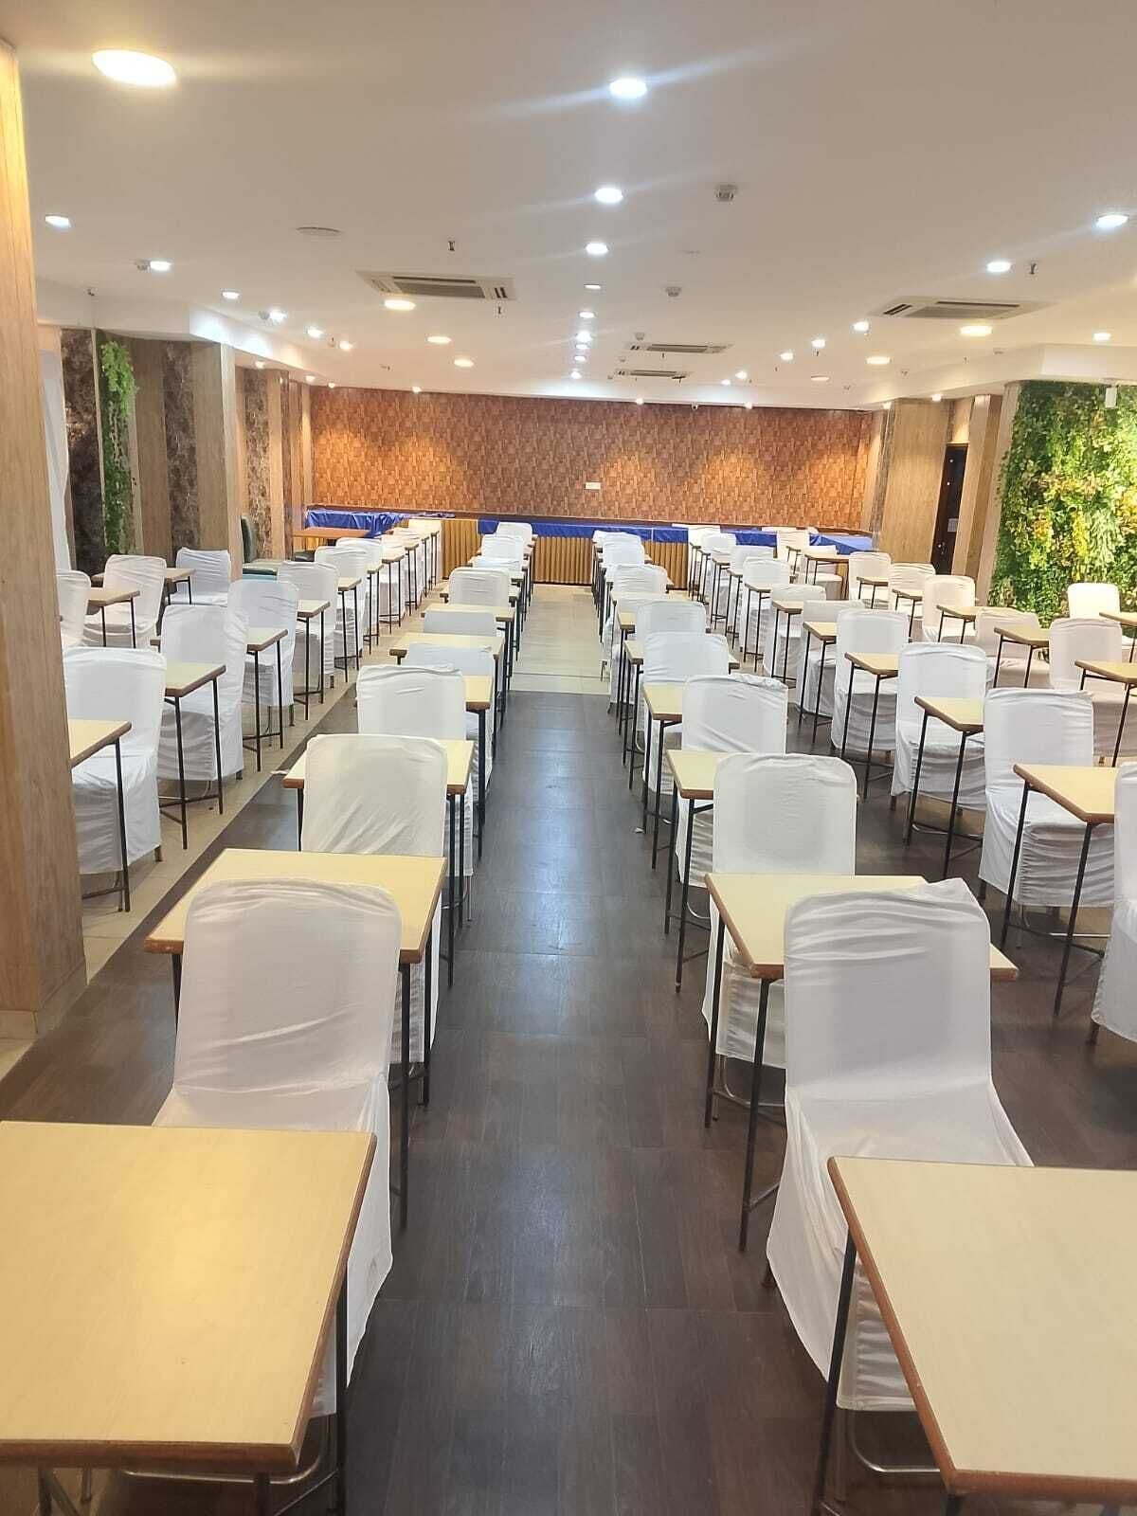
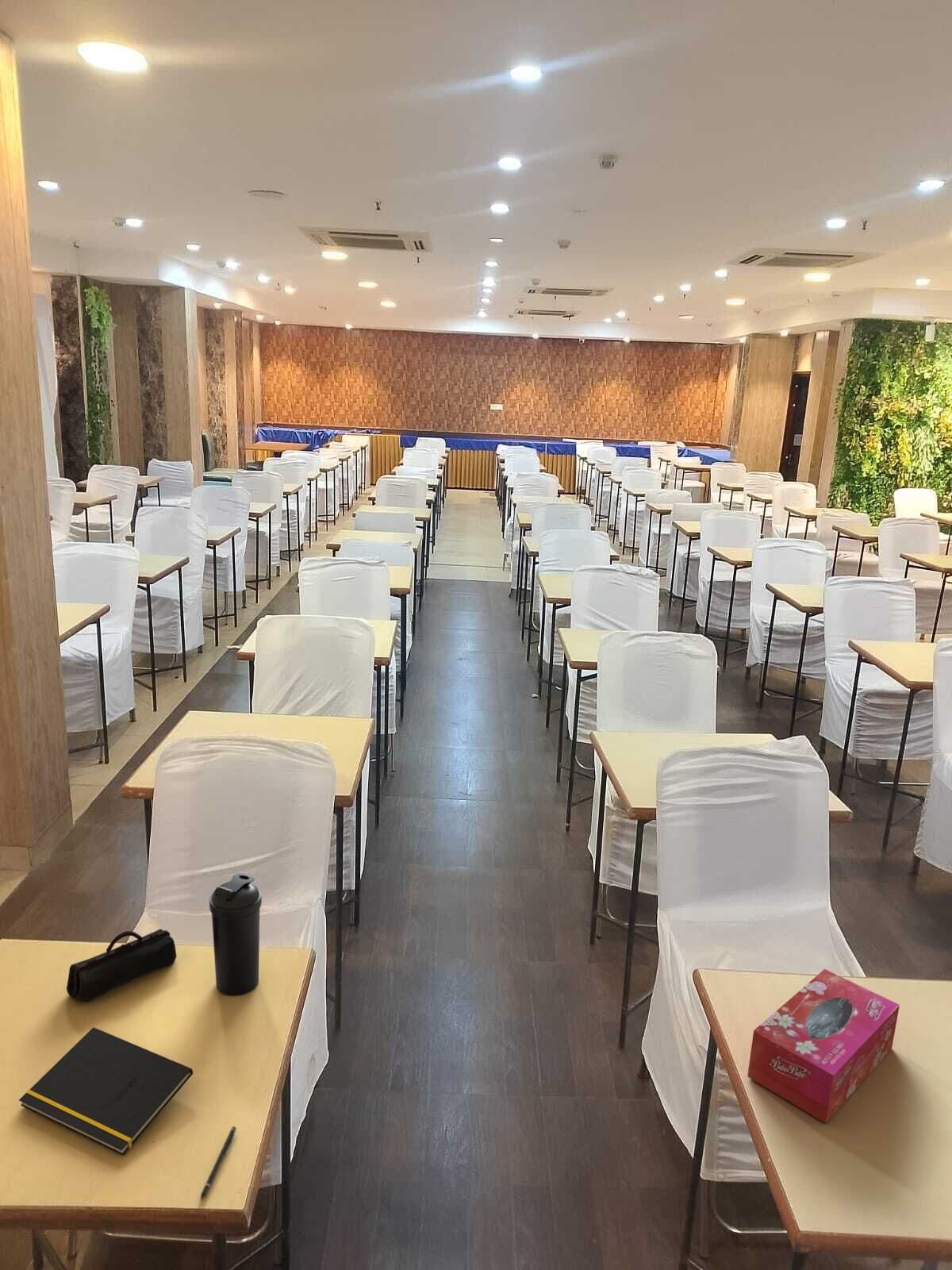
+ water bottle [209,872,263,996]
+ pencil case [66,928,177,1003]
+ tissue box [747,968,900,1124]
+ notepad [18,1026,194,1156]
+ pen [199,1126,237,1203]
